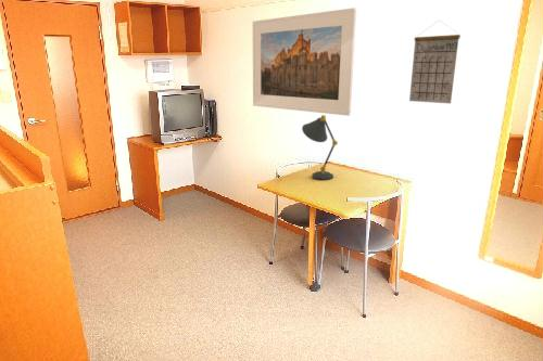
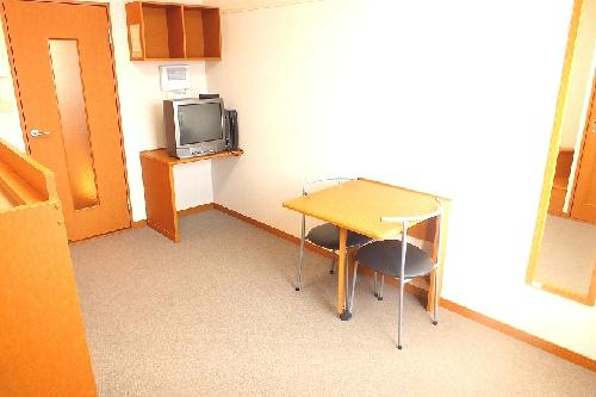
- calendar [408,21,462,104]
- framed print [252,7,357,117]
- desk lamp [301,114,339,180]
